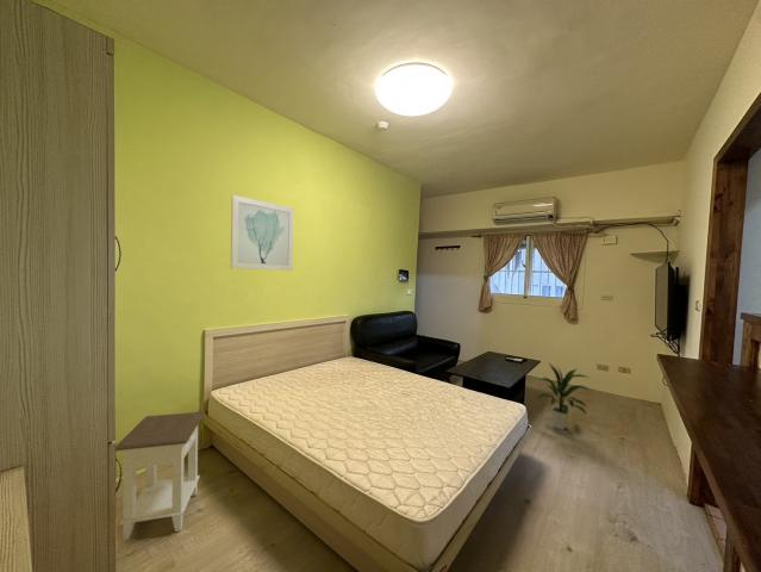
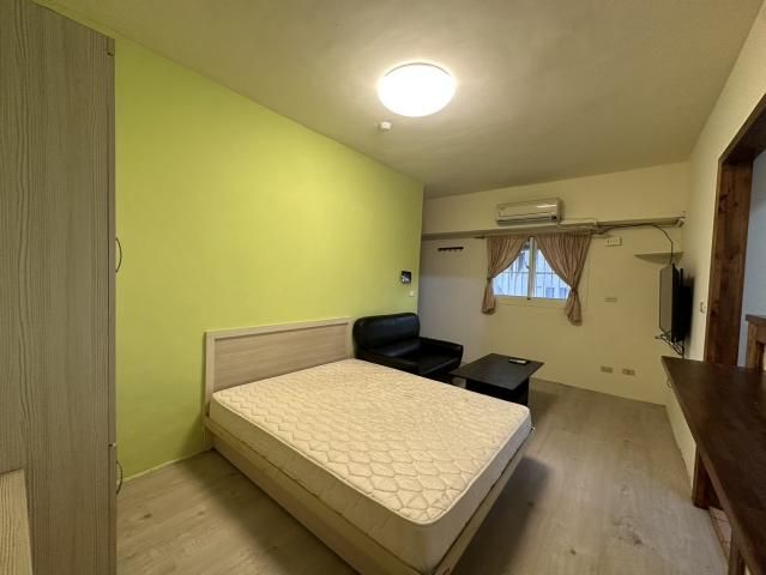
- nightstand [114,411,206,541]
- indoor plant [535,362,591,431]
- wall art [230,194,295,272]
